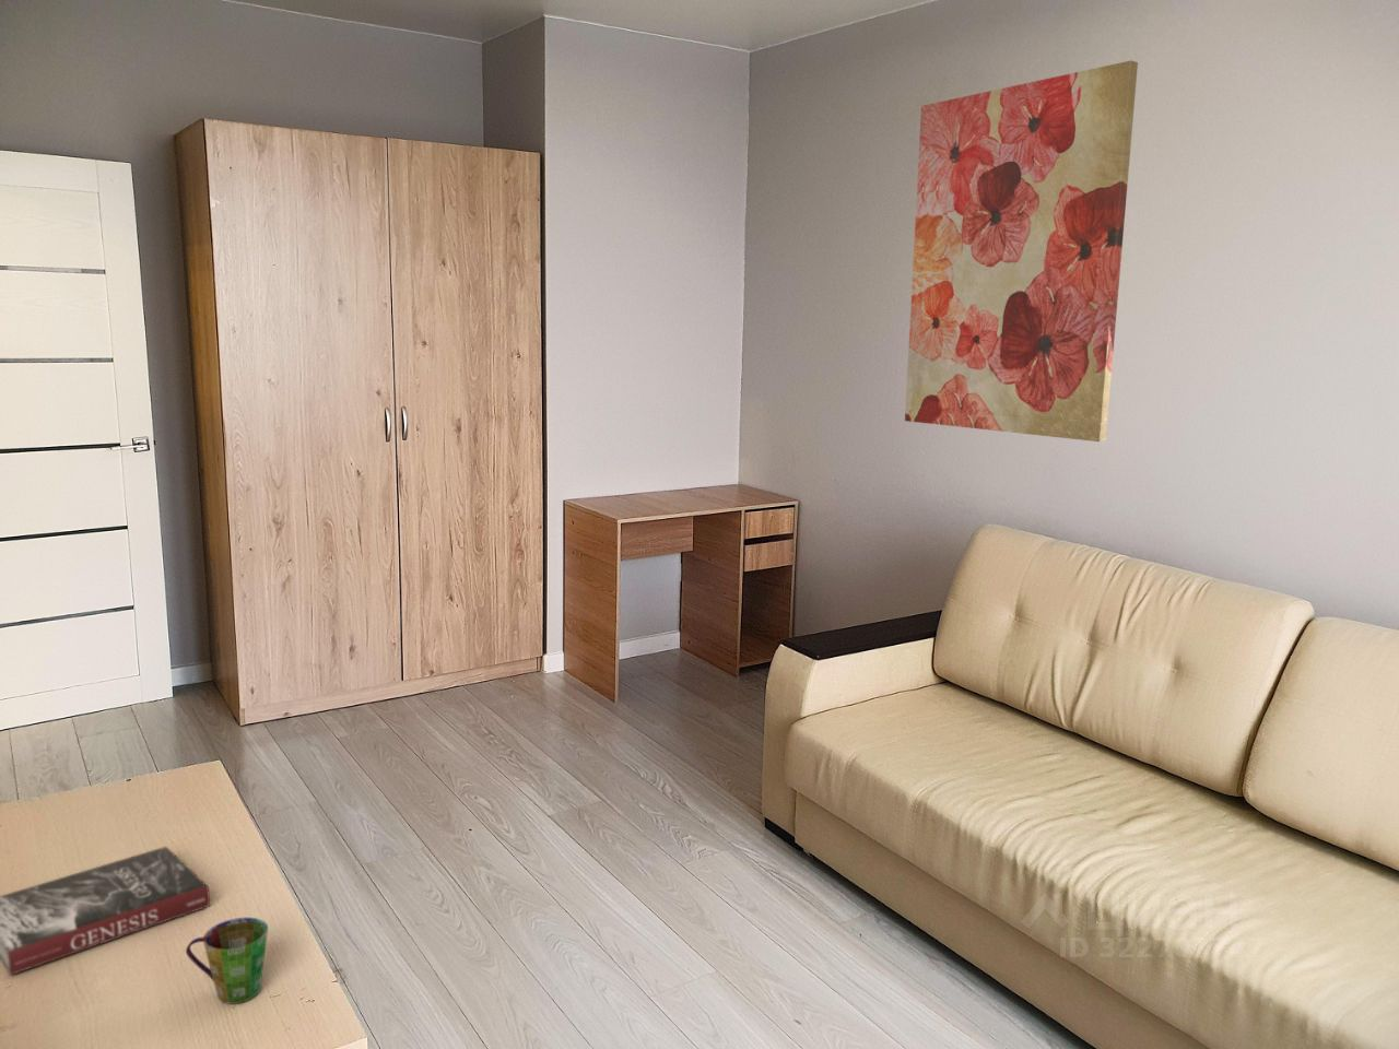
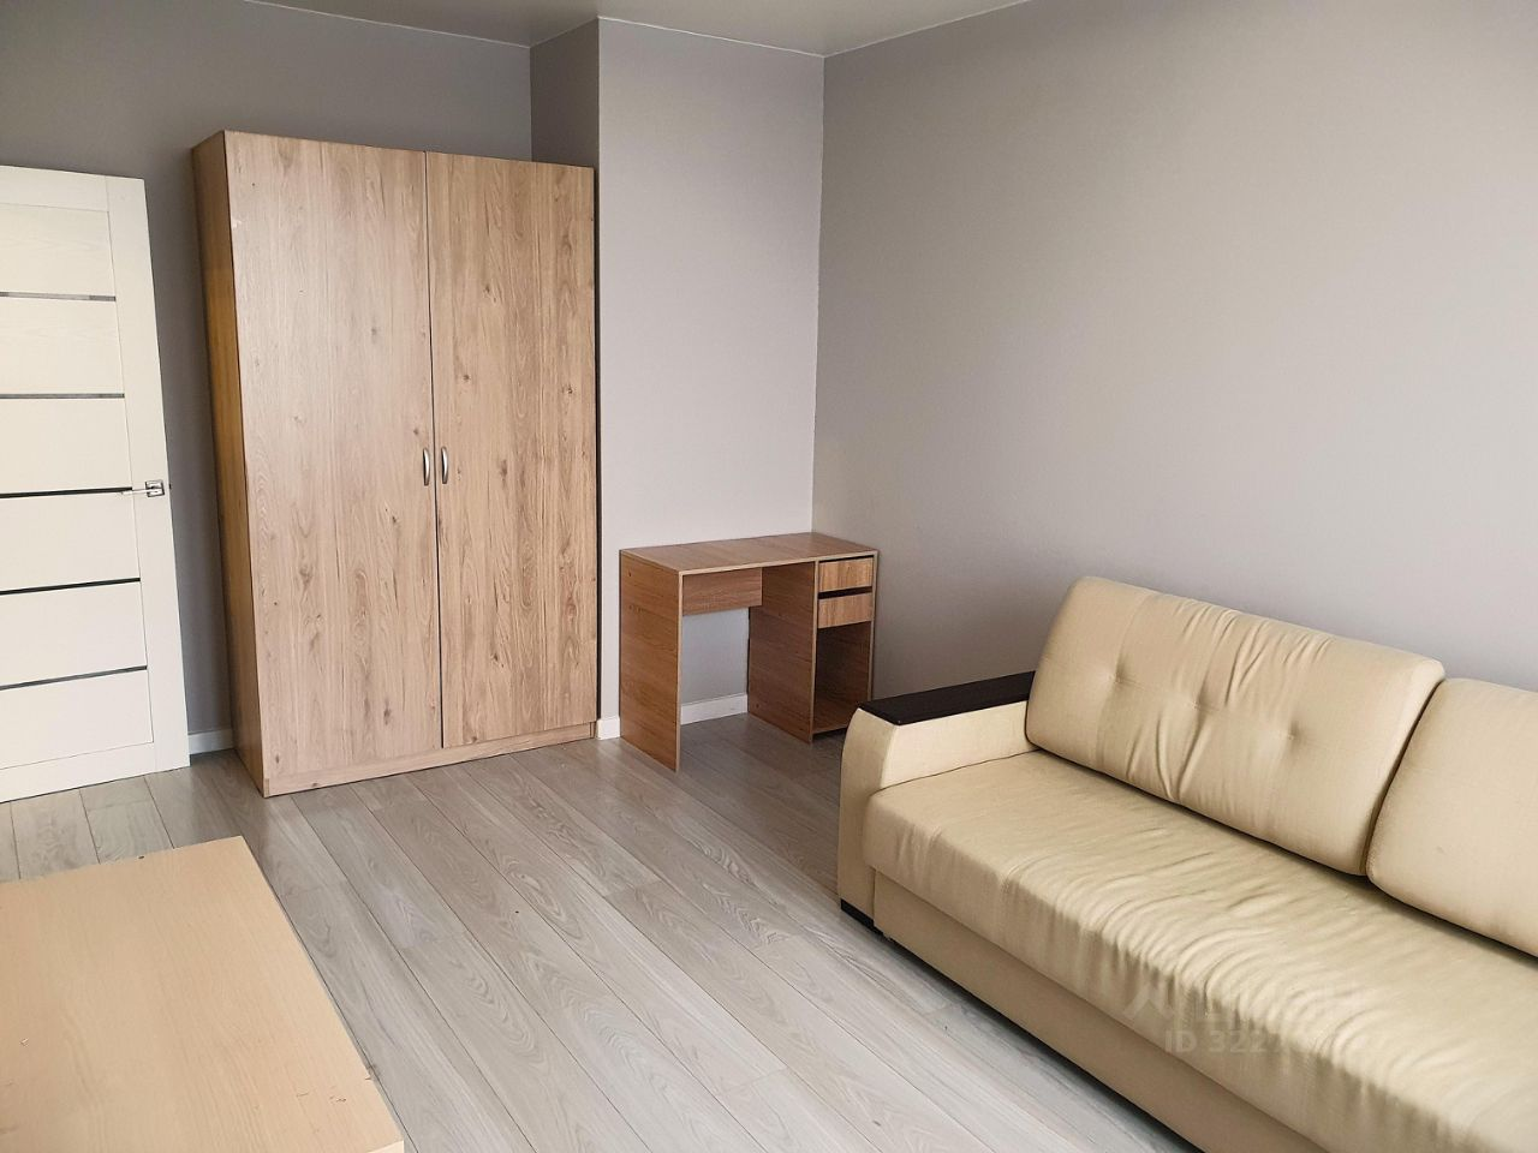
- wall art [904,60,1139,443]
- book [0,846,210,976]
- cup [185,917,269,1005]
